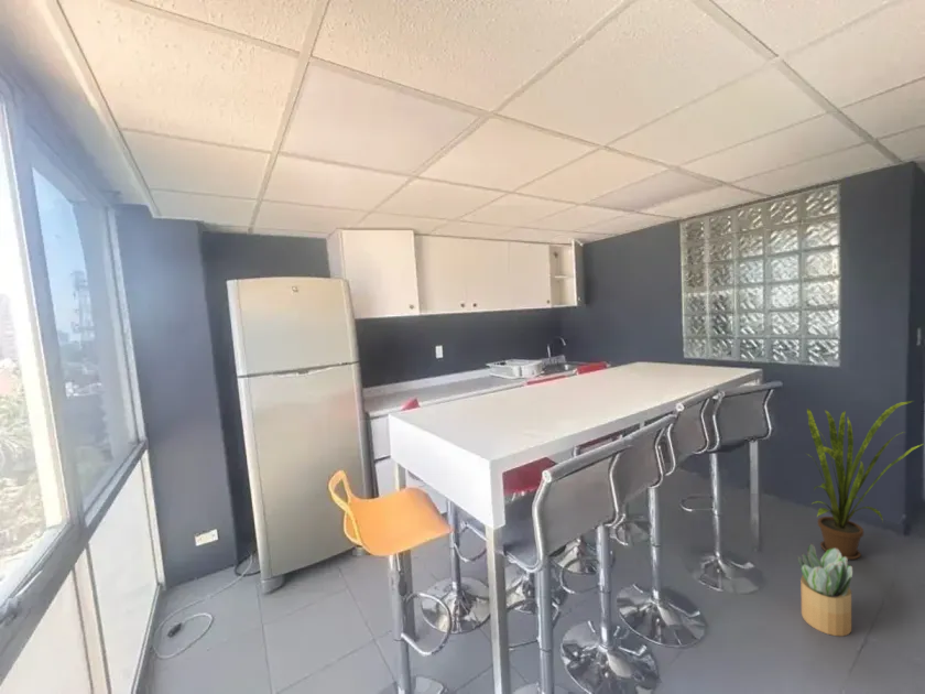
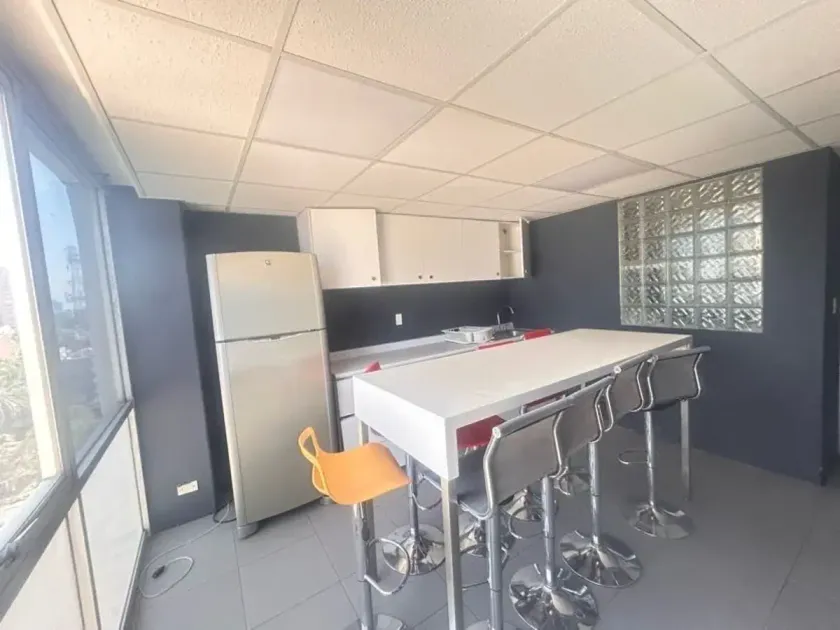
- house plant [805,400,924,561]
- potted plant [796,542,853,637]
